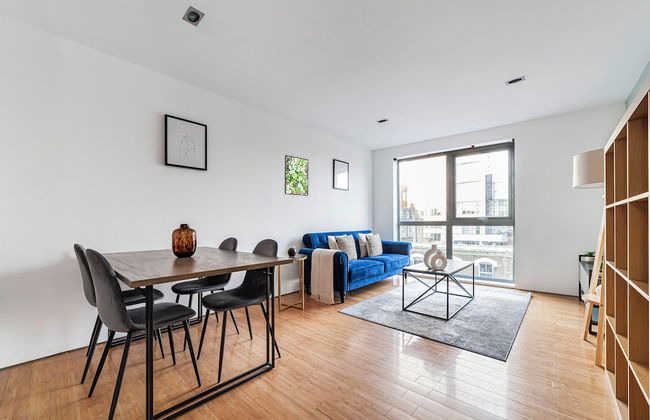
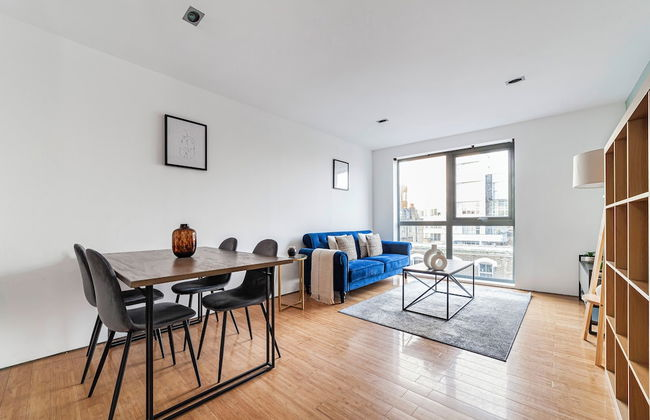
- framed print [284,154,309,197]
